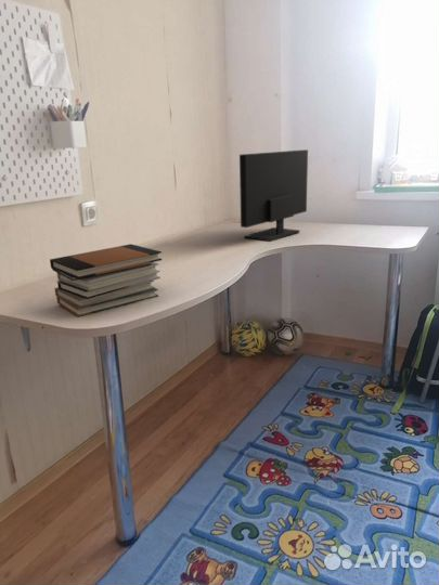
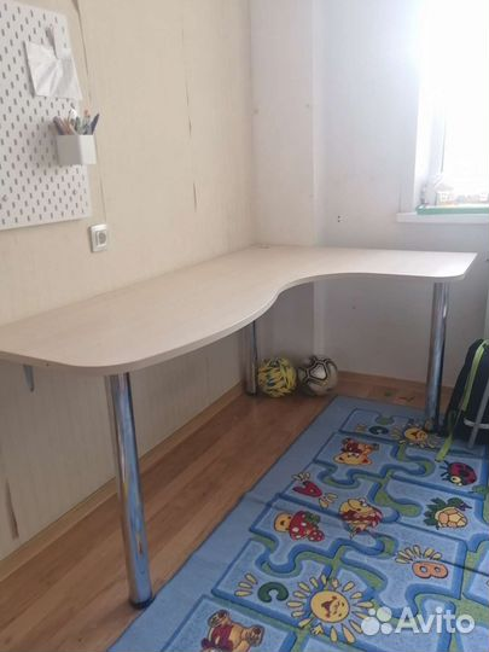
- book stack [49,243,163,317]
- monitor [238,148,309,243]
